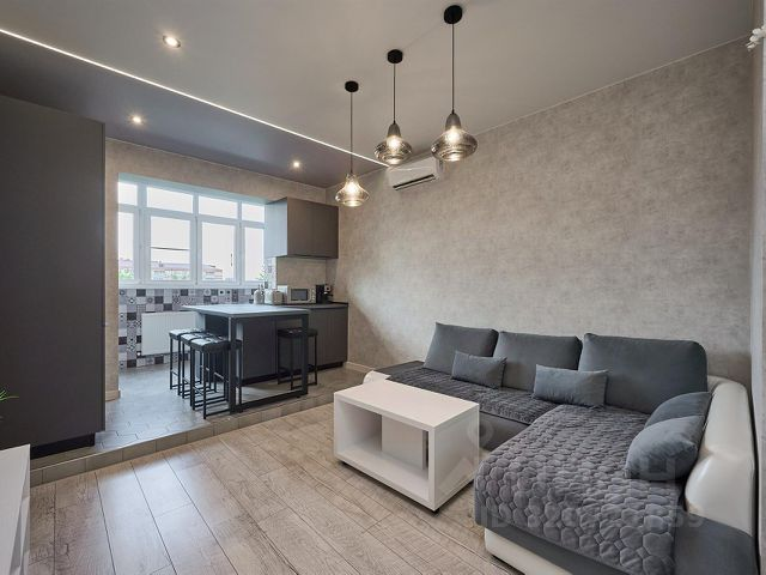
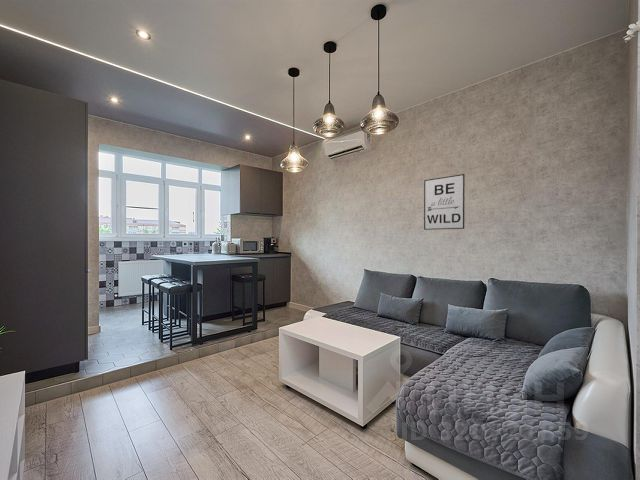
+ wall art [423,173,466,231]
